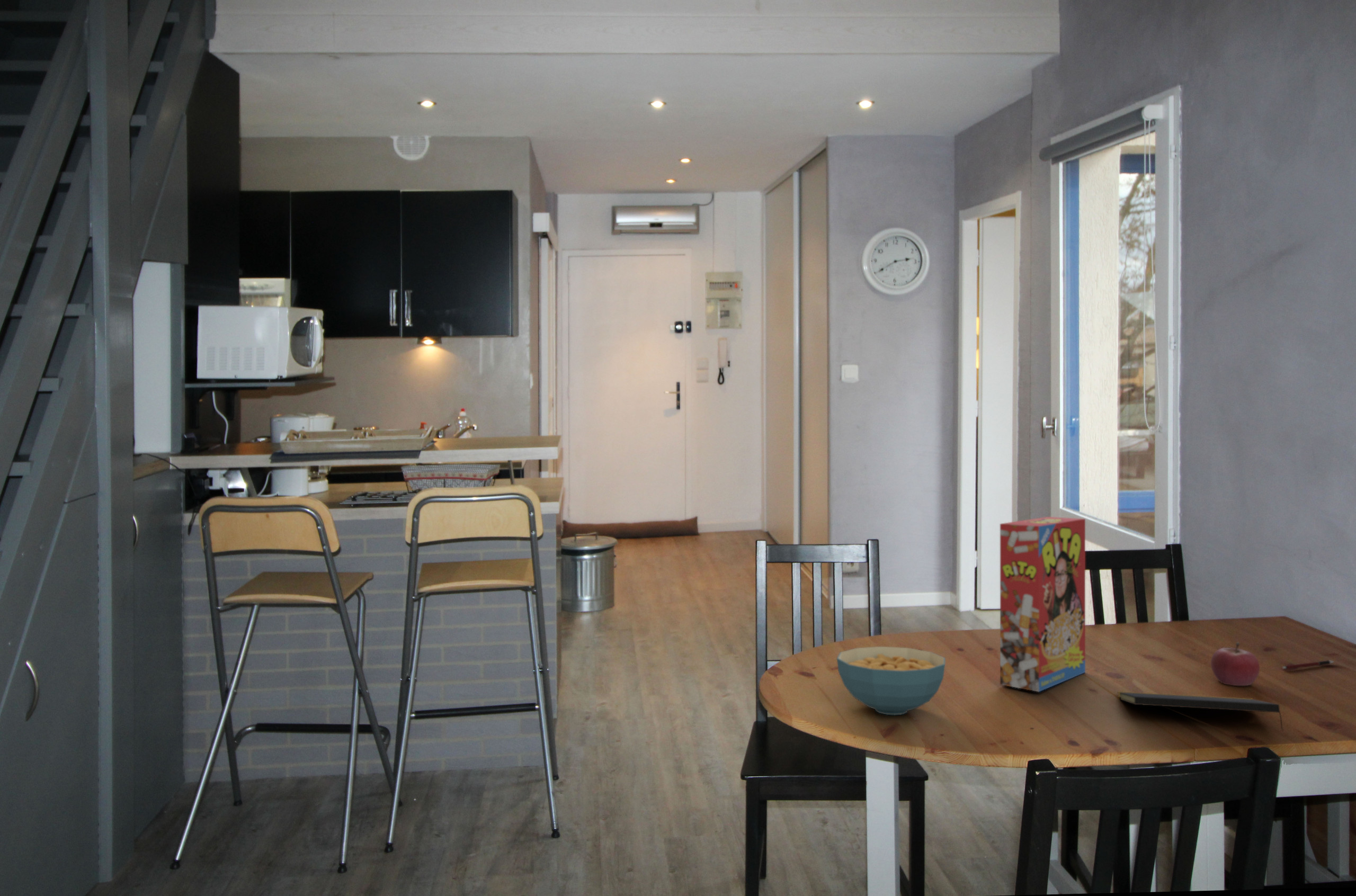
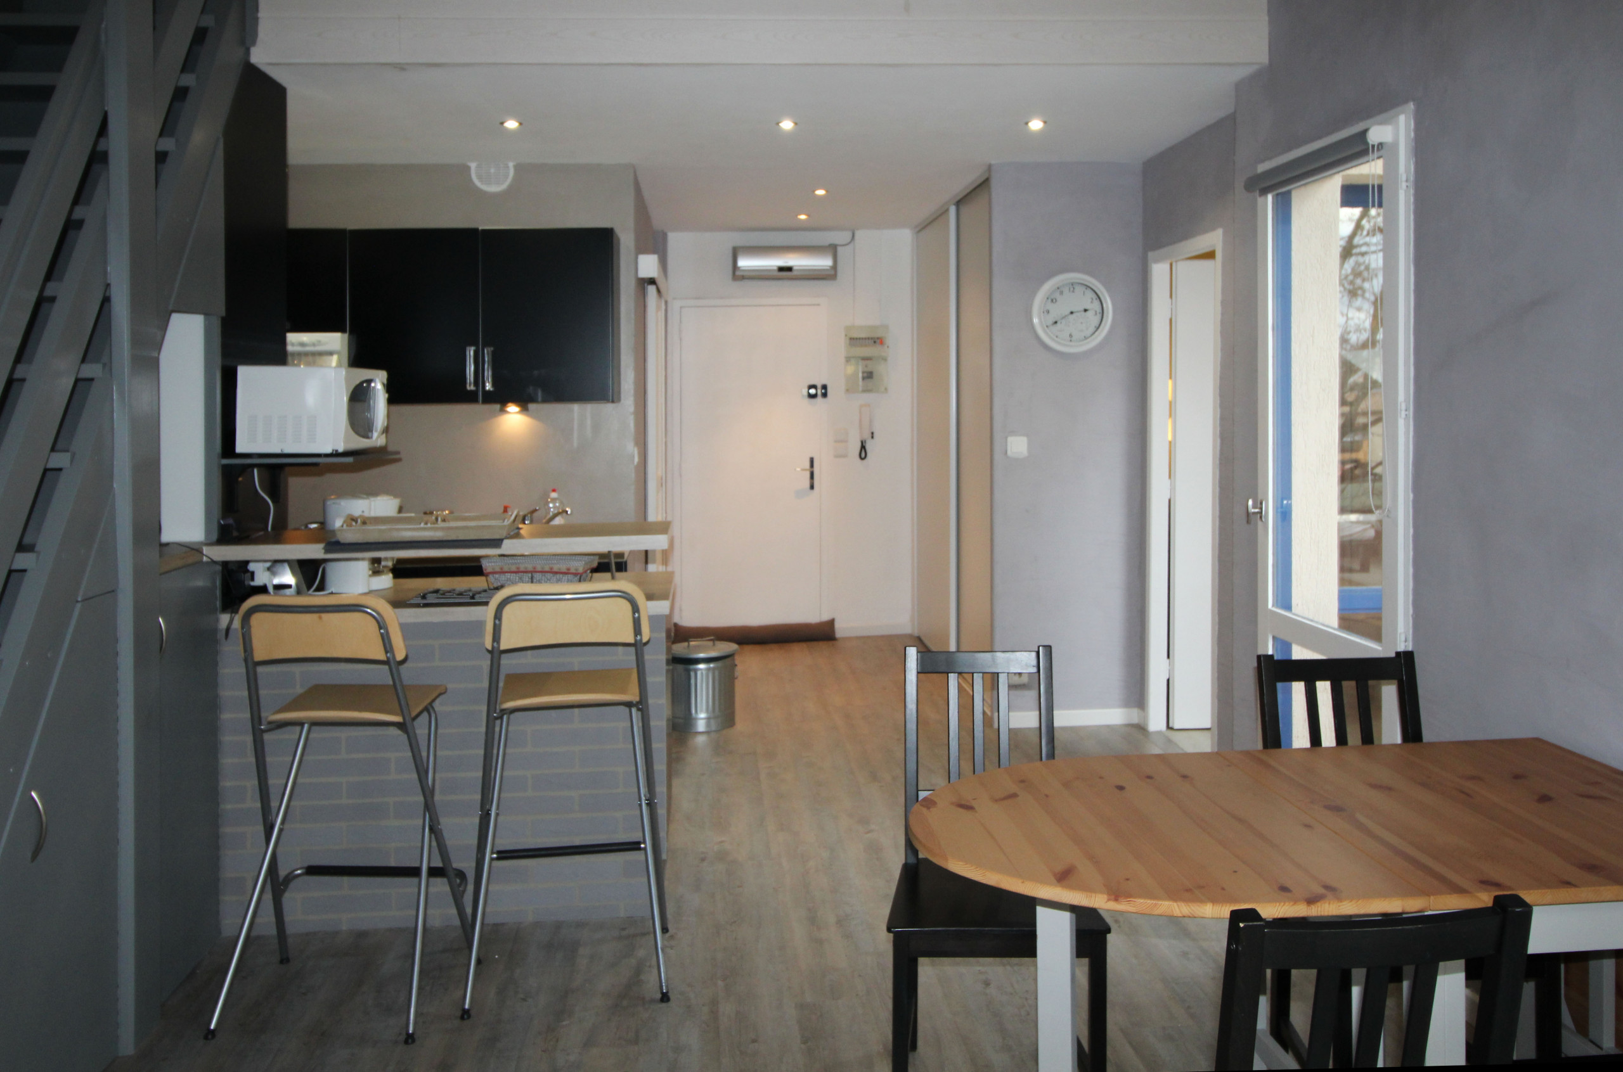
- pen [1282,660,1335,670]
- cereal box [1000,516,1086,693]
- fruit [1210,641,1260,686]
- cereal bowl [836,646,946,715]
- notepad [1117,691,1284,732]
